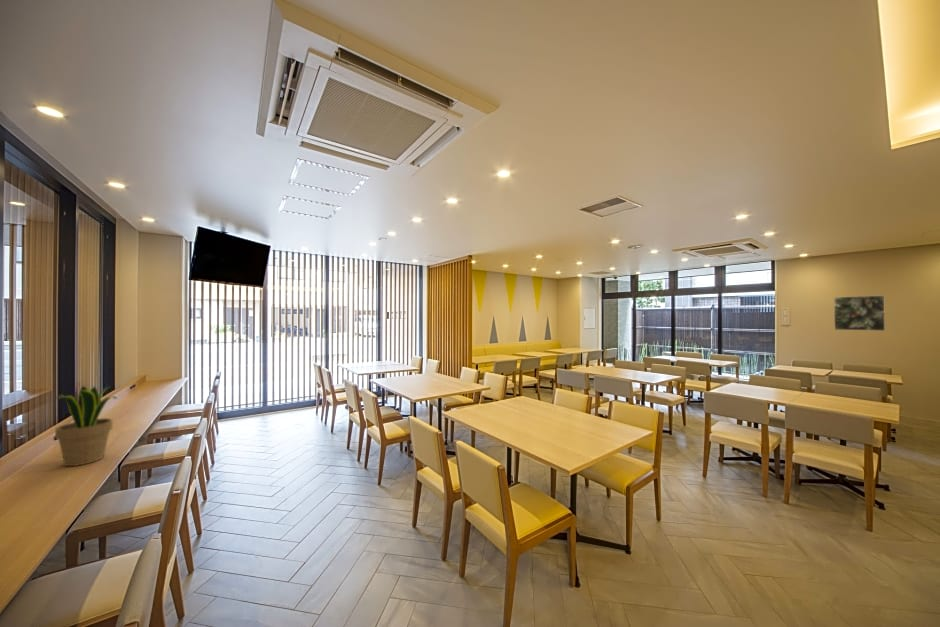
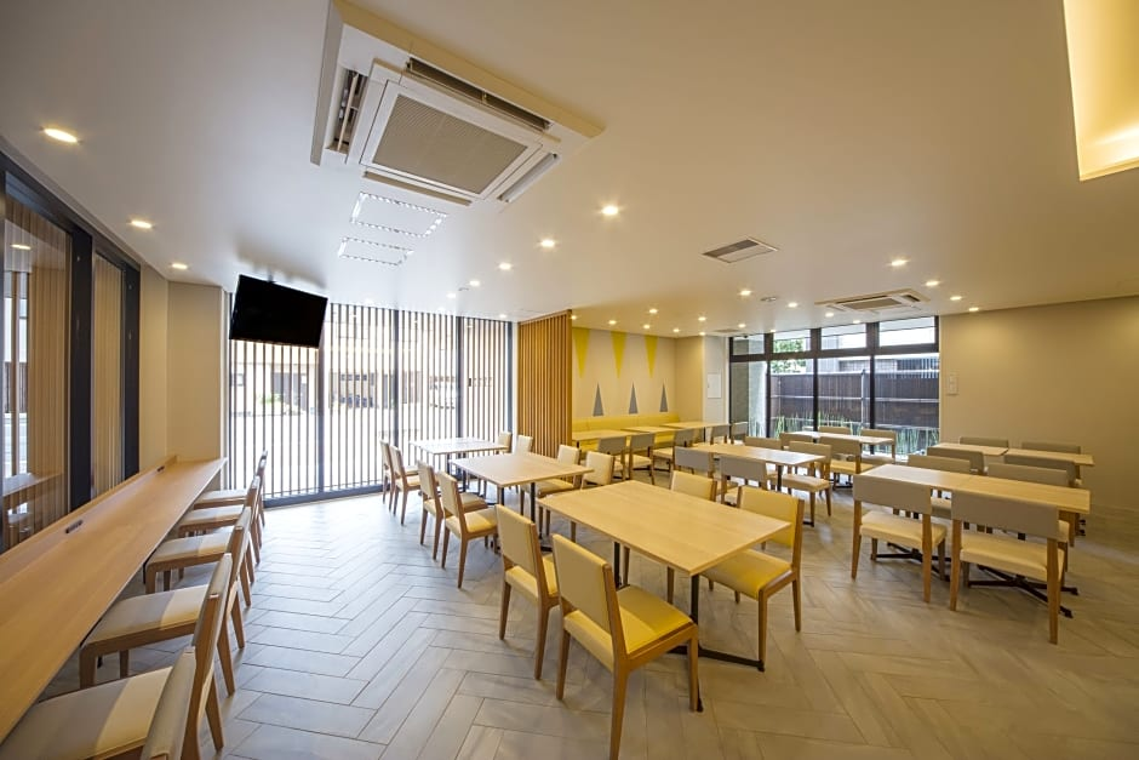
- potted plant [54,385,118,467]
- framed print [833,295,886,332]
